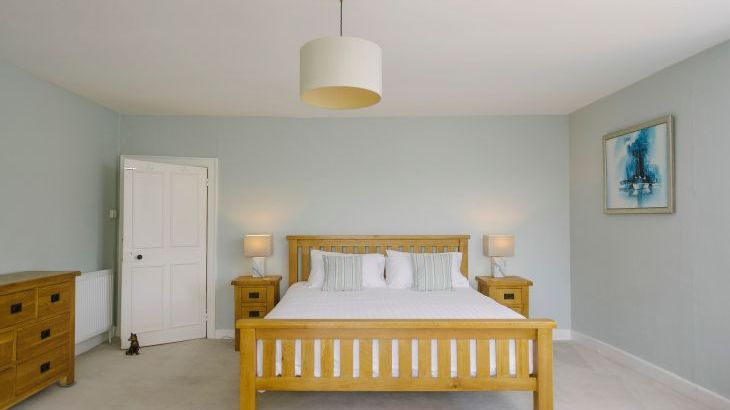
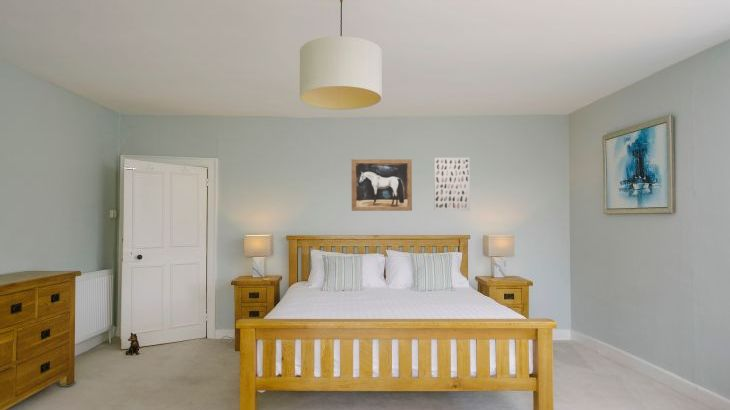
+ wall art [433,157,471,212]
+ wall art [351,158,413,212]
